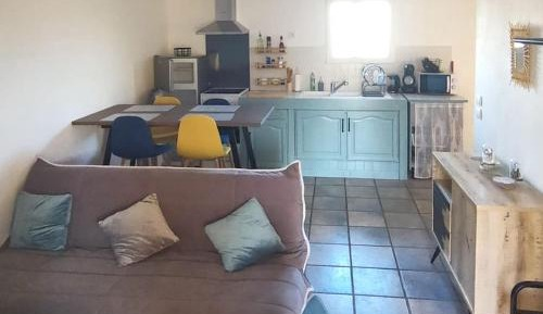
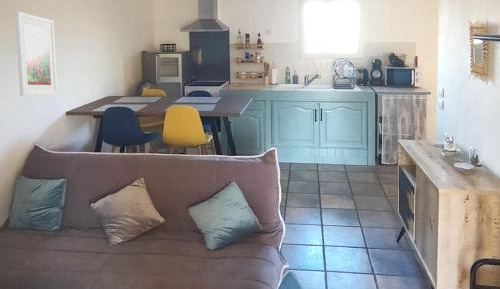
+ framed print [14,10,58,97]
